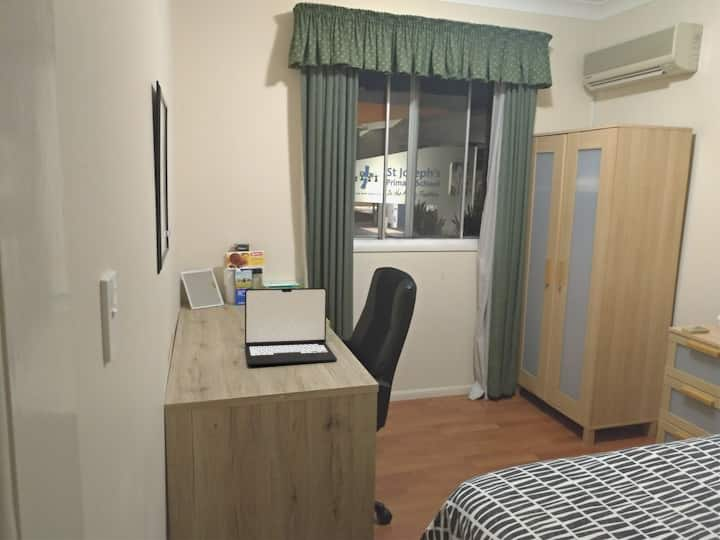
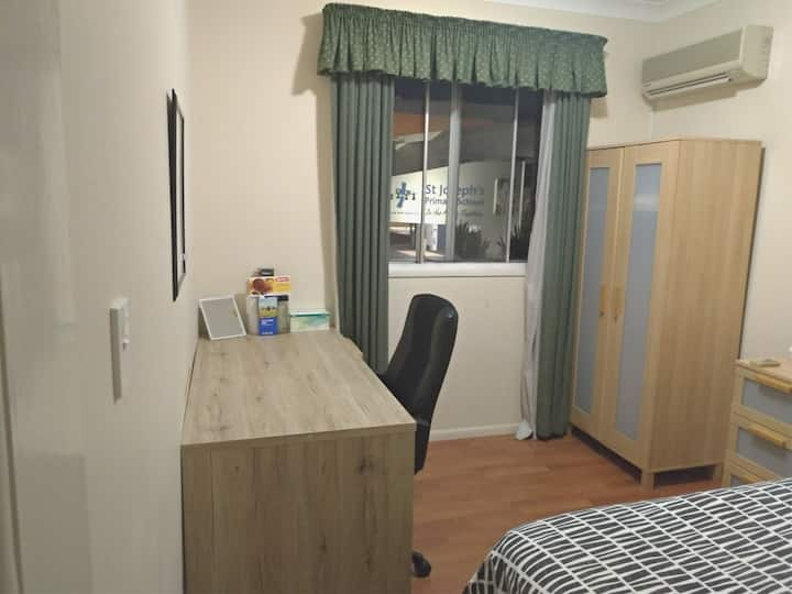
- laptop [244,287,338,366]
